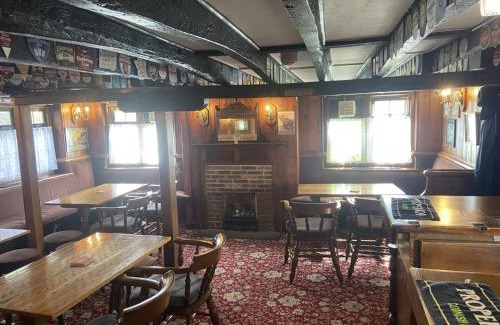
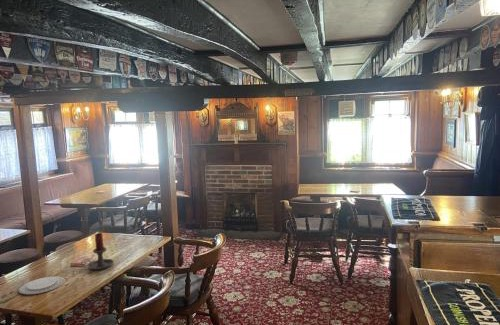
+ candle holder [80,232,115,271]
+ chinaware [17,276,66,296]
